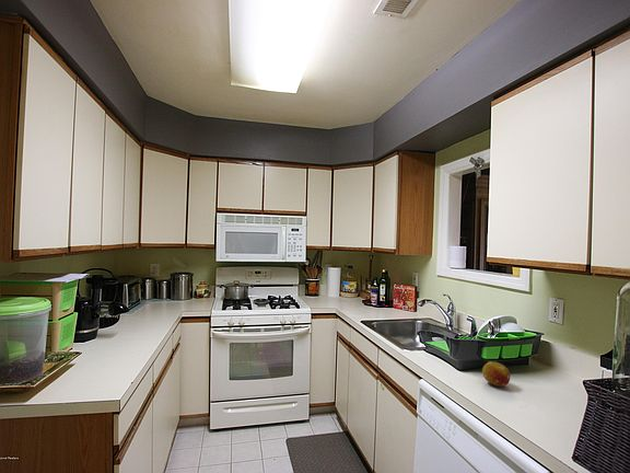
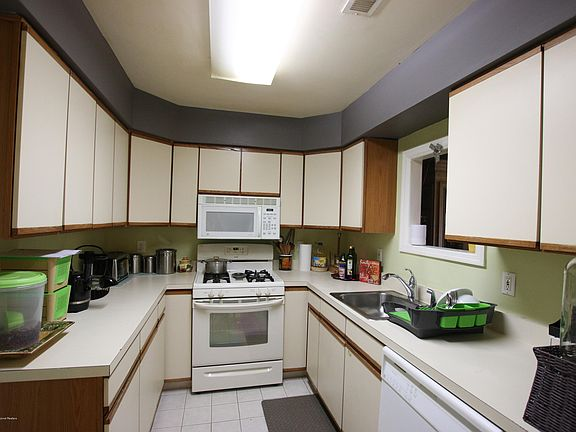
- fruit [481,360,511,388]
